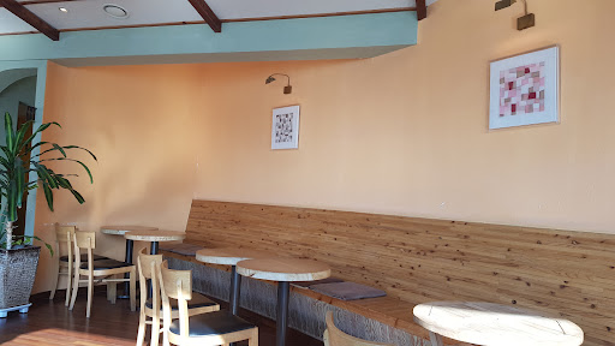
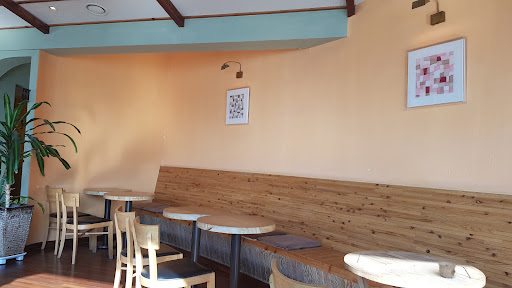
+ teacup [437,261,457,279]
